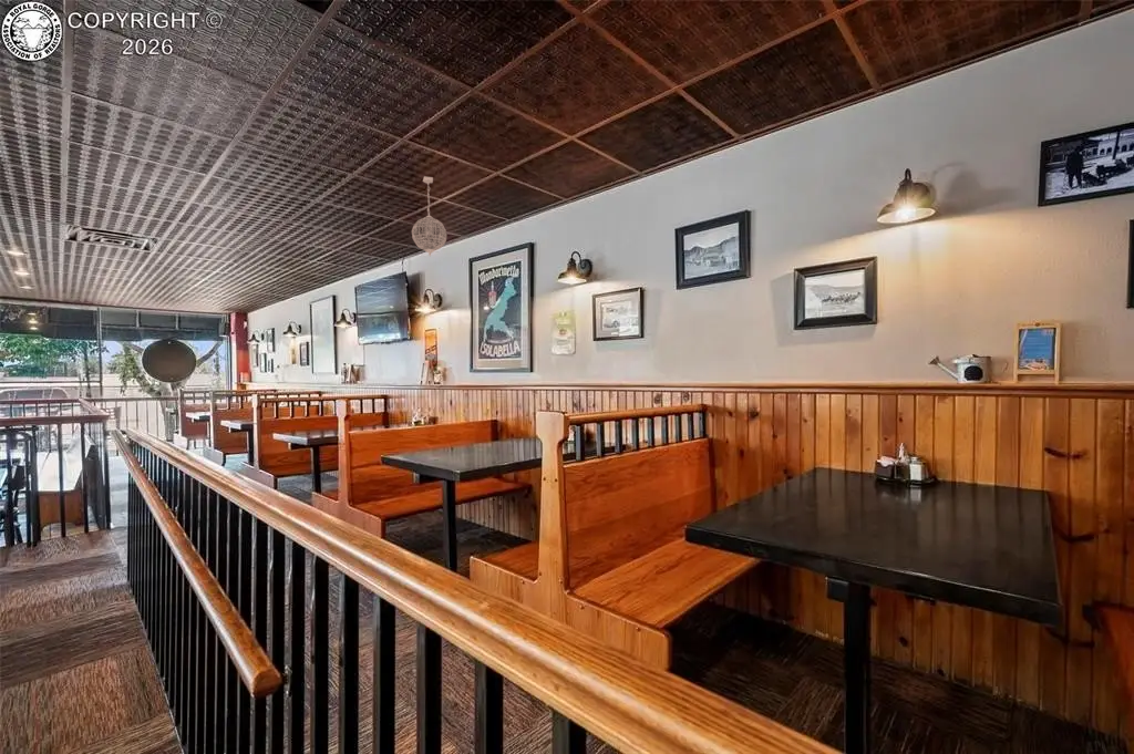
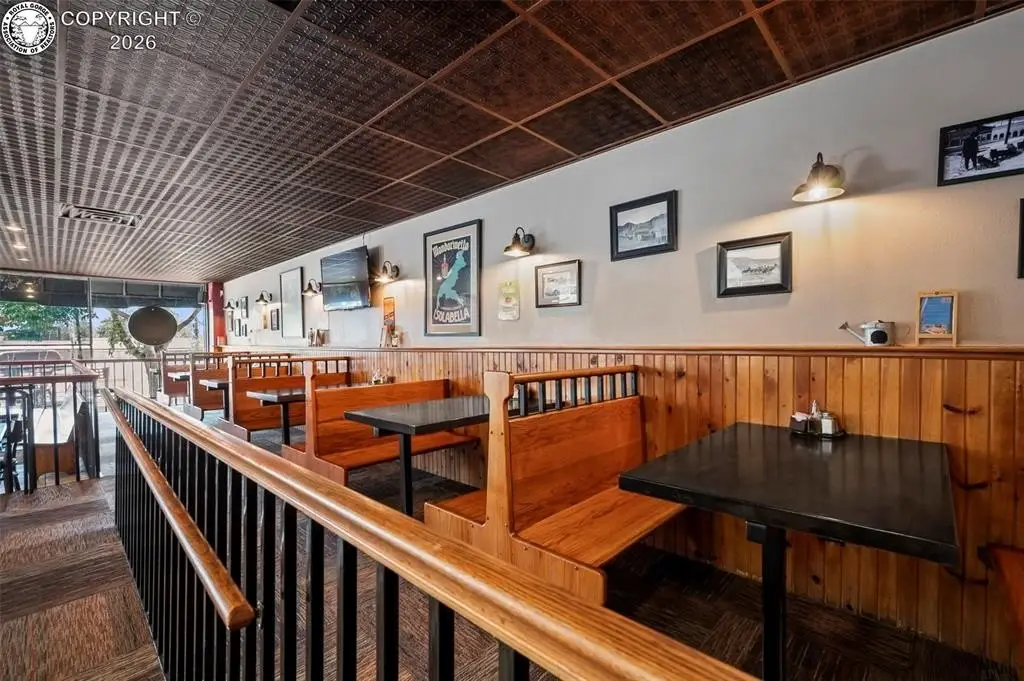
- pendant light [411,175,447,257]
